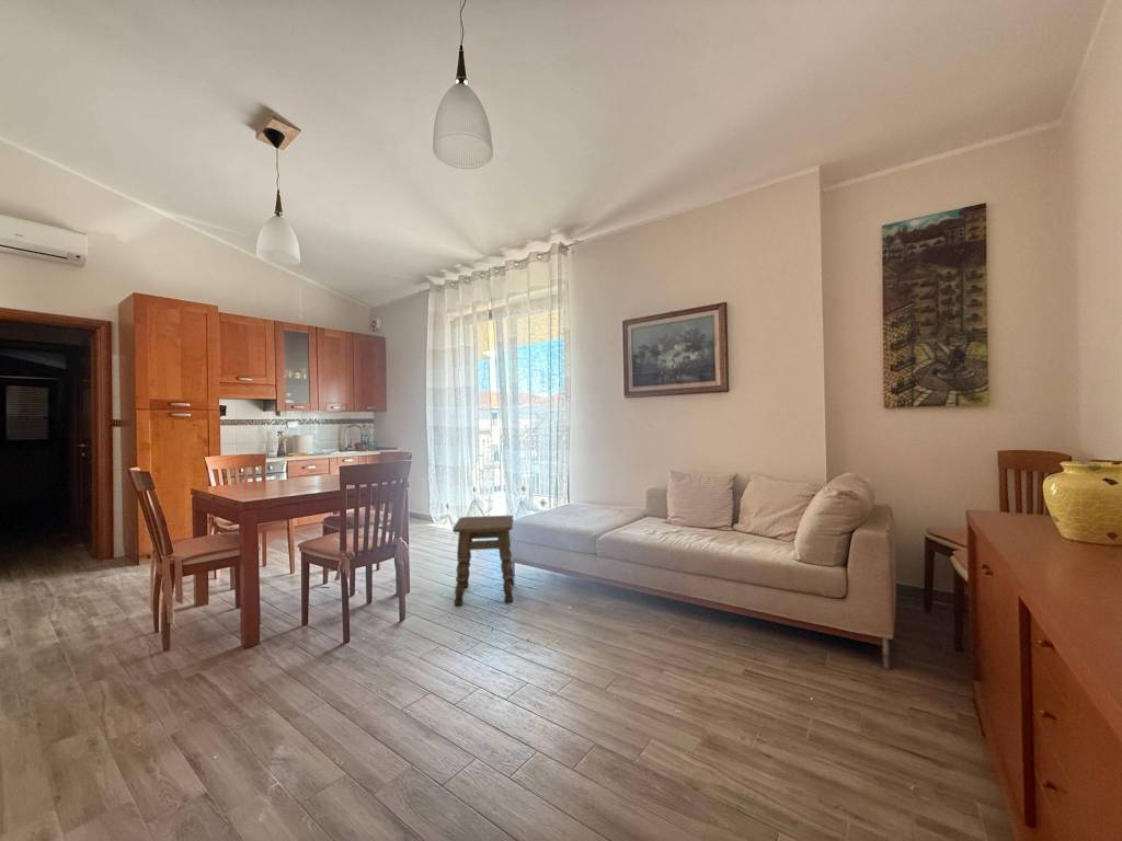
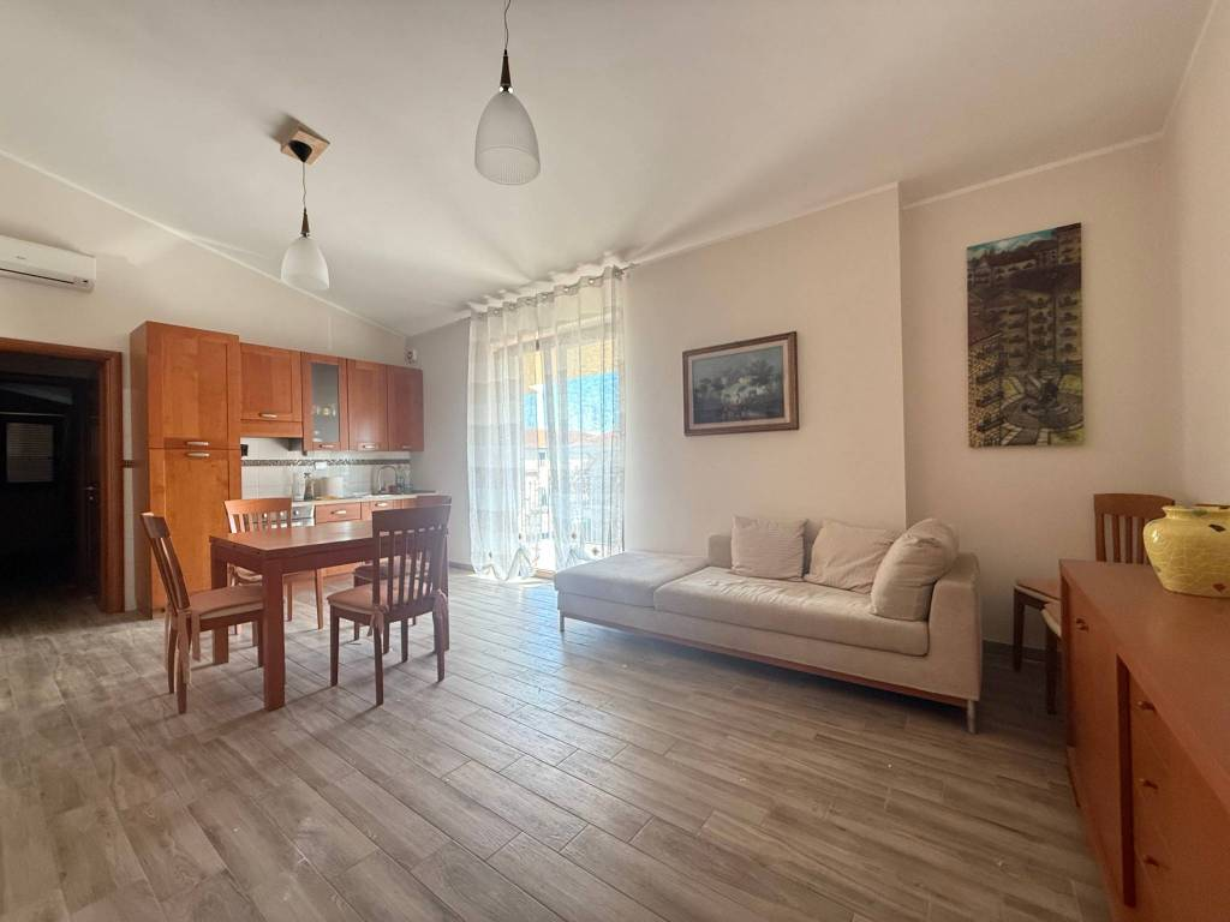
- side table [451,515,515,607]
